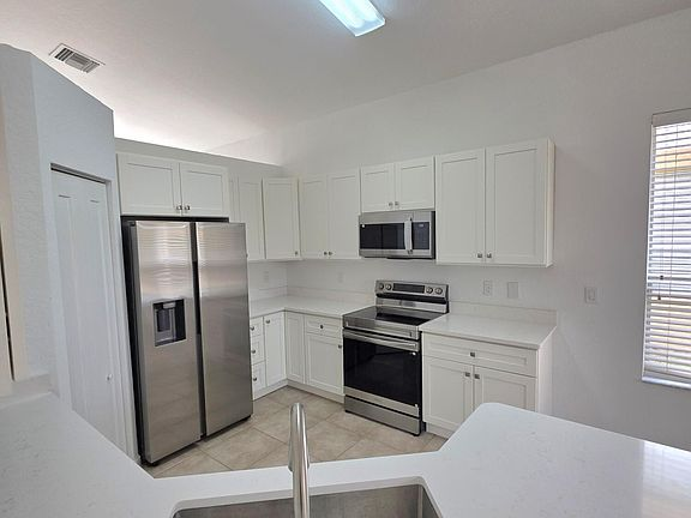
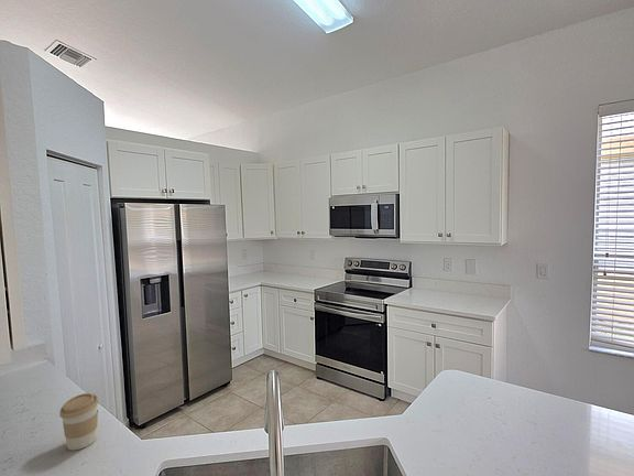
+ coffee cup [58,392,100,452]
